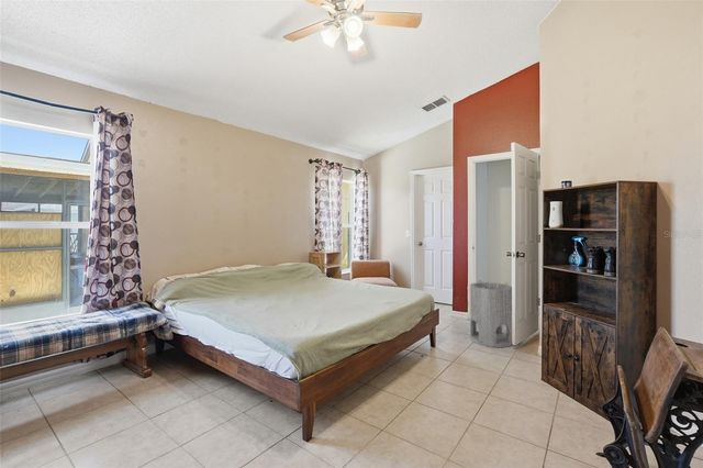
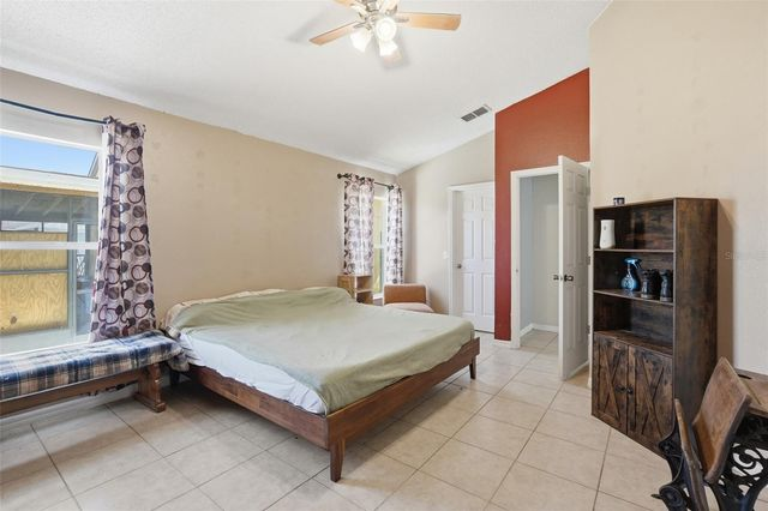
- cylinder [469,279,513,348]
